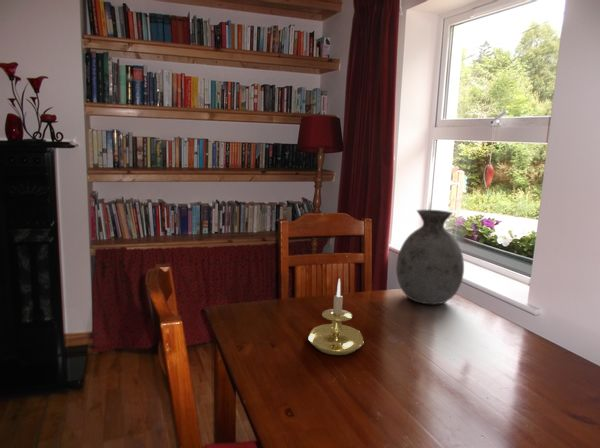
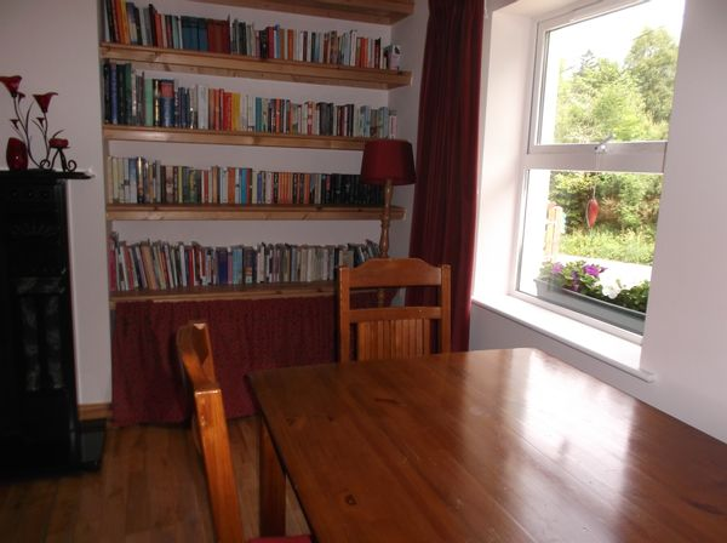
- candle holder [307,278,365,356]
- vase [395,209,465,305]
